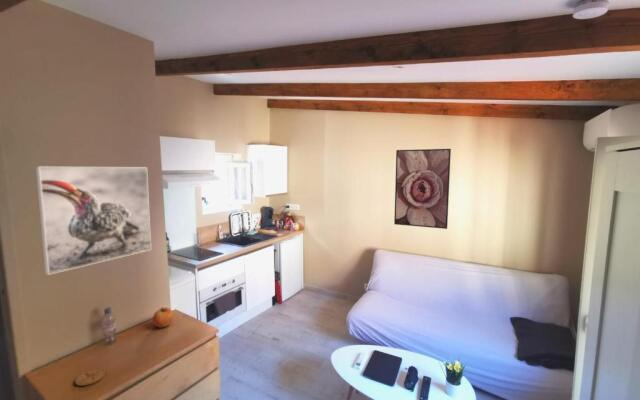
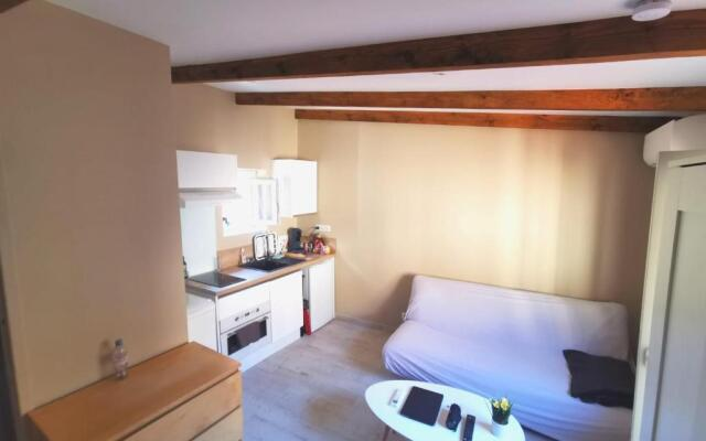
- coaster [74,368,106,387]
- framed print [393,148,452,230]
- apple [152,306,174,328]
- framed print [34,165,152,276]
